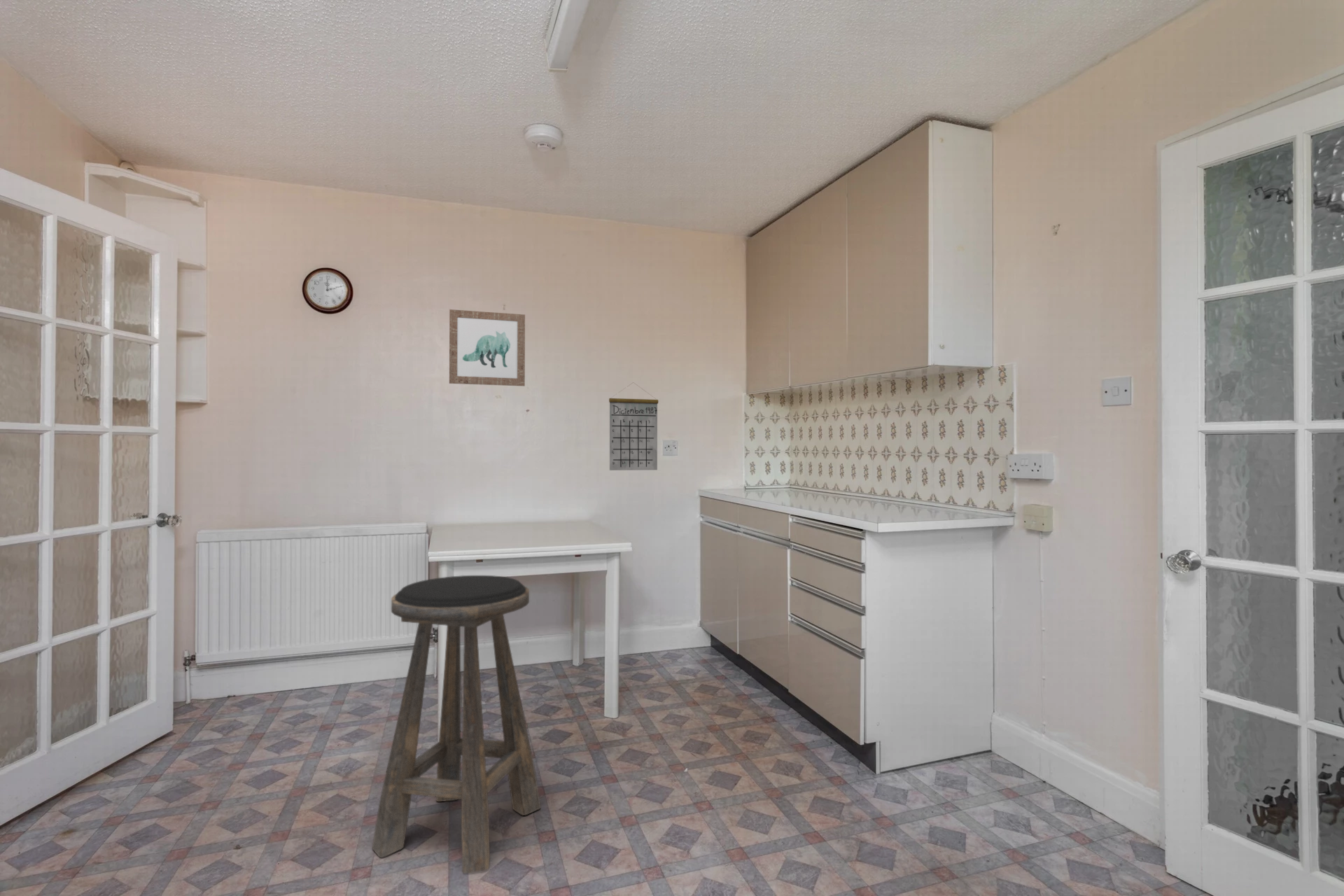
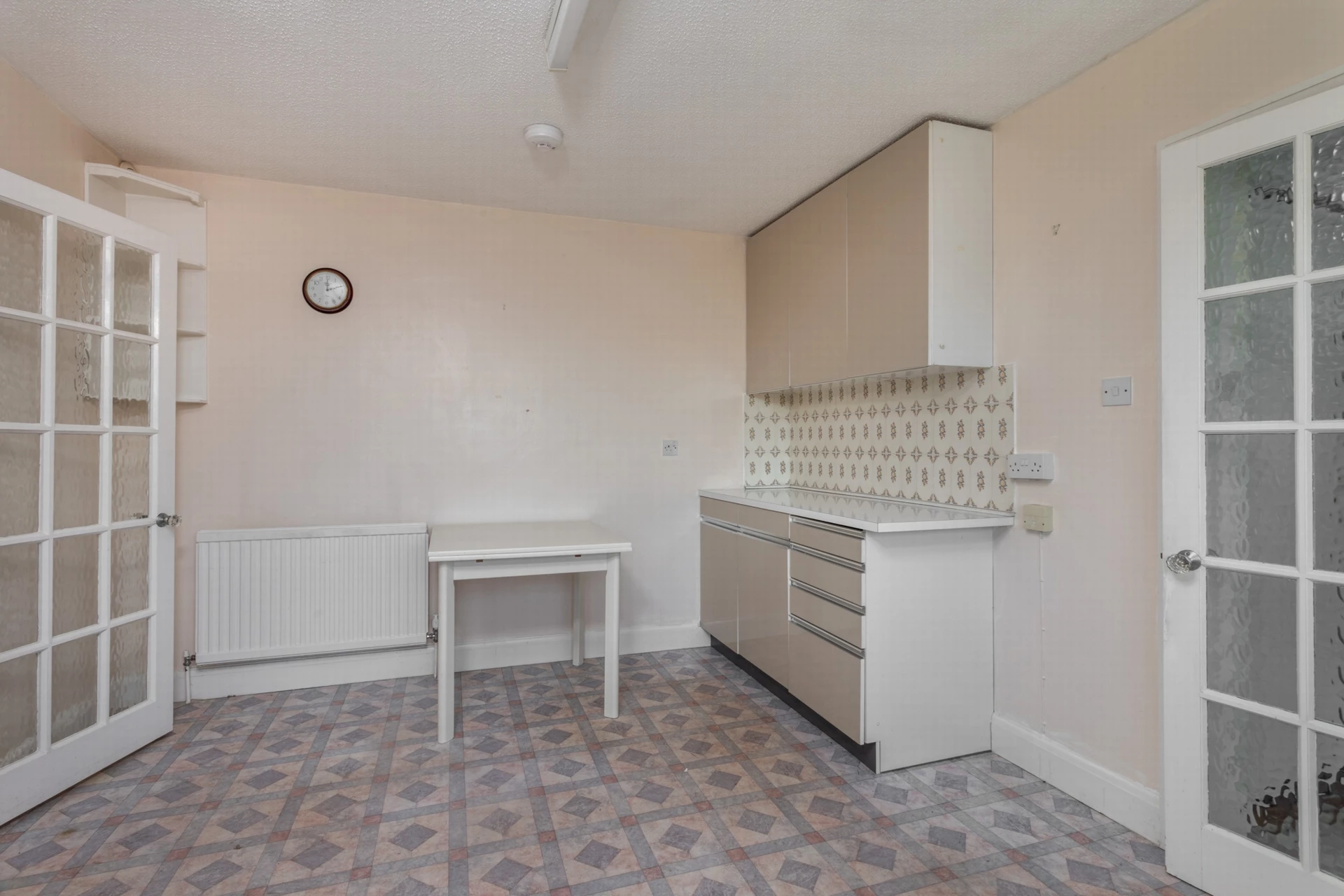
- stool [372,575,541,874]
- wall art [449,309,526,387]
- calendar [608,381,659,471]
